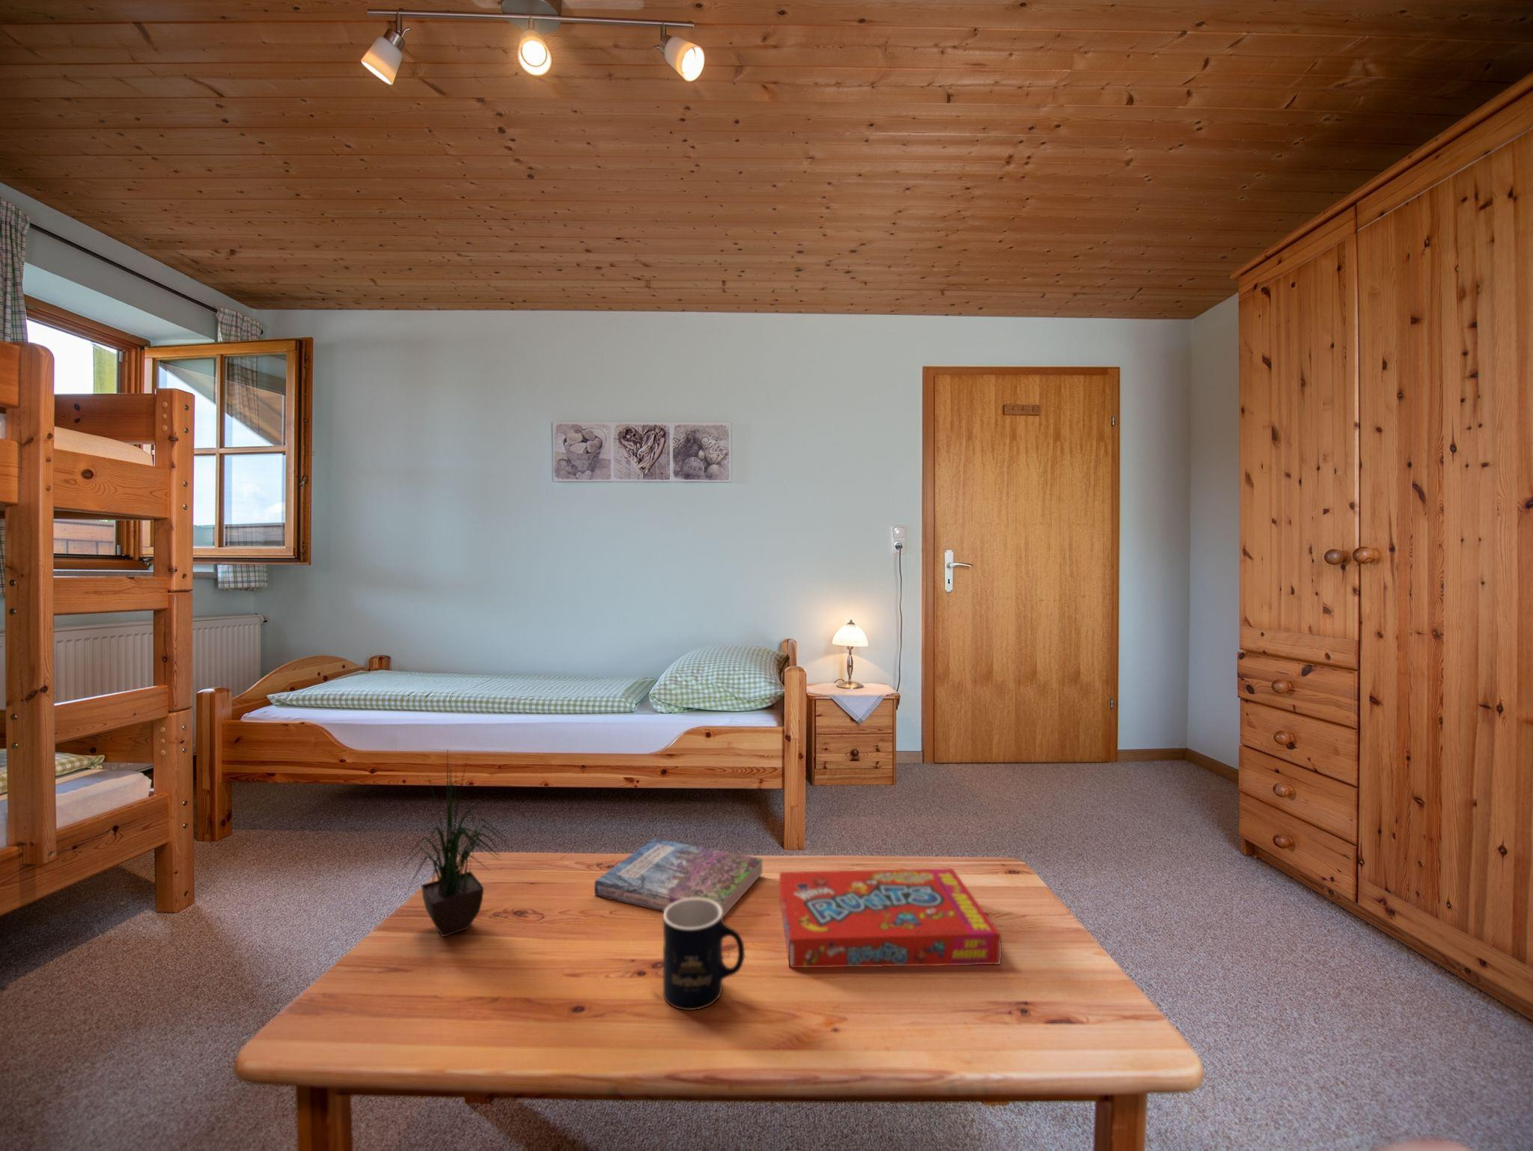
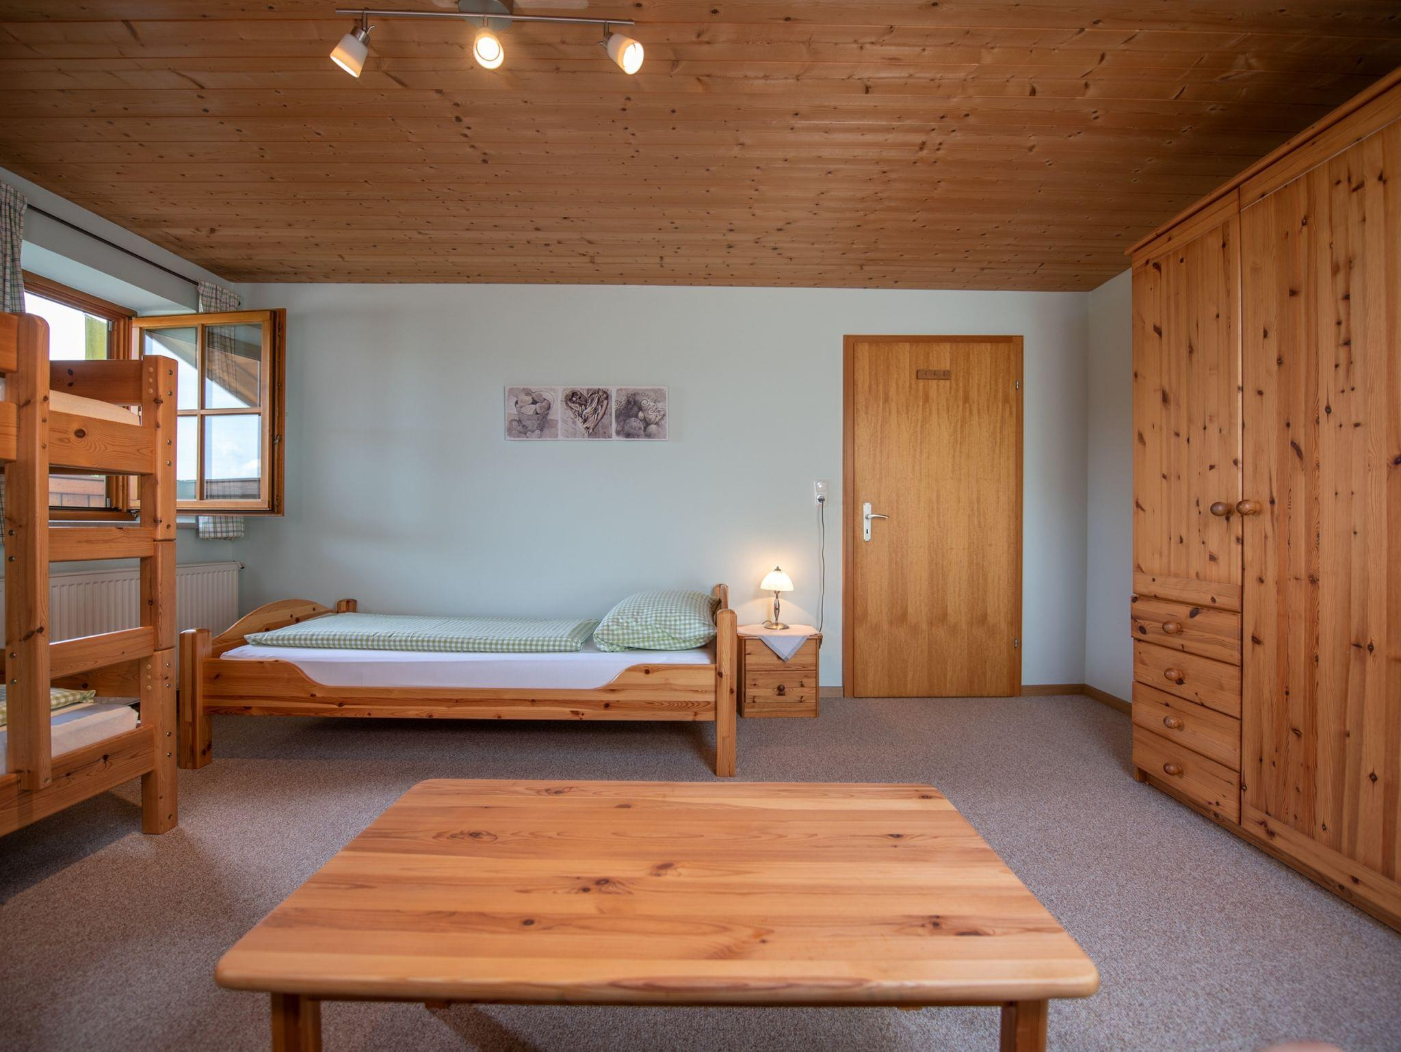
- snack box [777,867,1002,968]
- potted plant [397,751,511,938]
- book [594,838,763,918]
- mug [663,898,746,1011]
